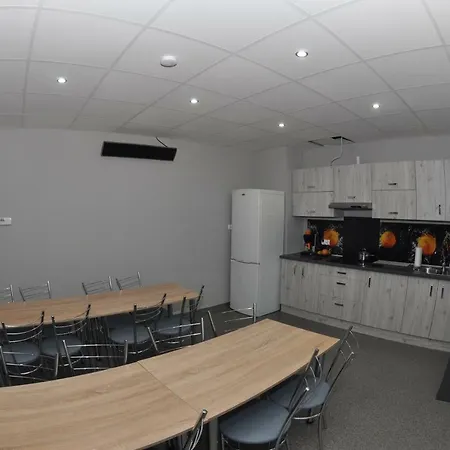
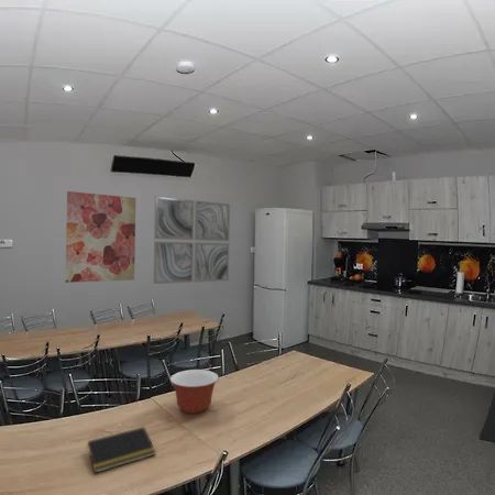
+ wall art [153,196,231,285]
+ notepad [85,426,157,474]
+ mixing bowl [169,369,220,415]
+ wall art [64,190,136,284]
